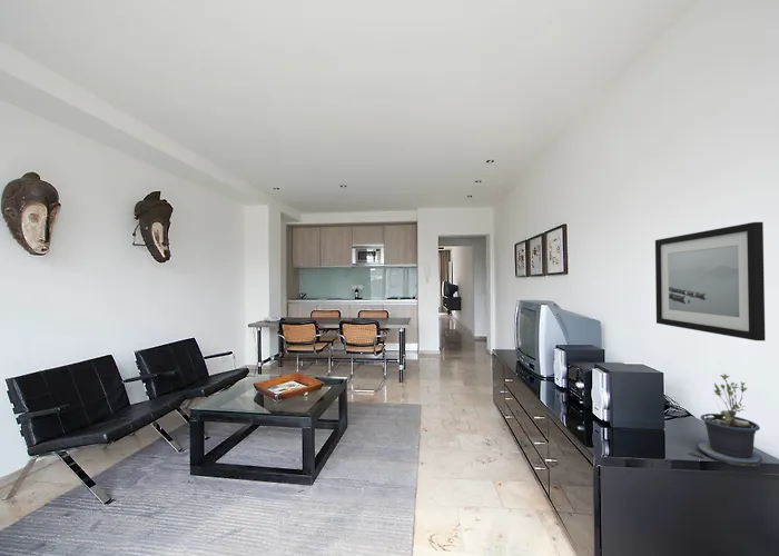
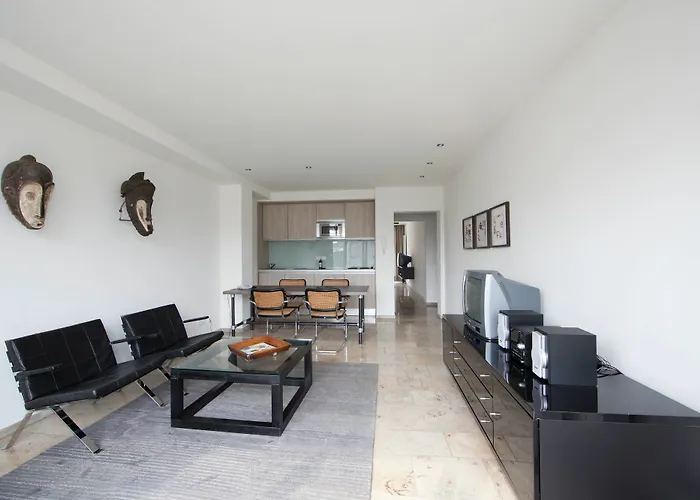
- potted plant [688,374,763,468]
- wall art [654,221,767,341]
